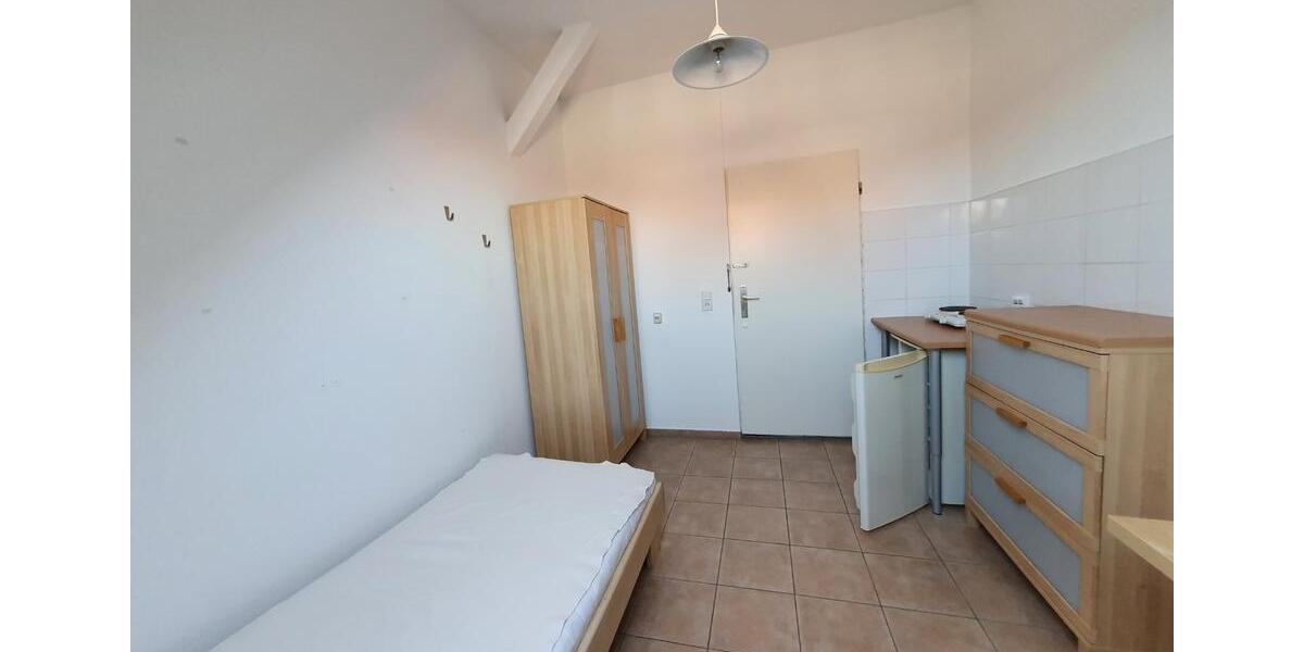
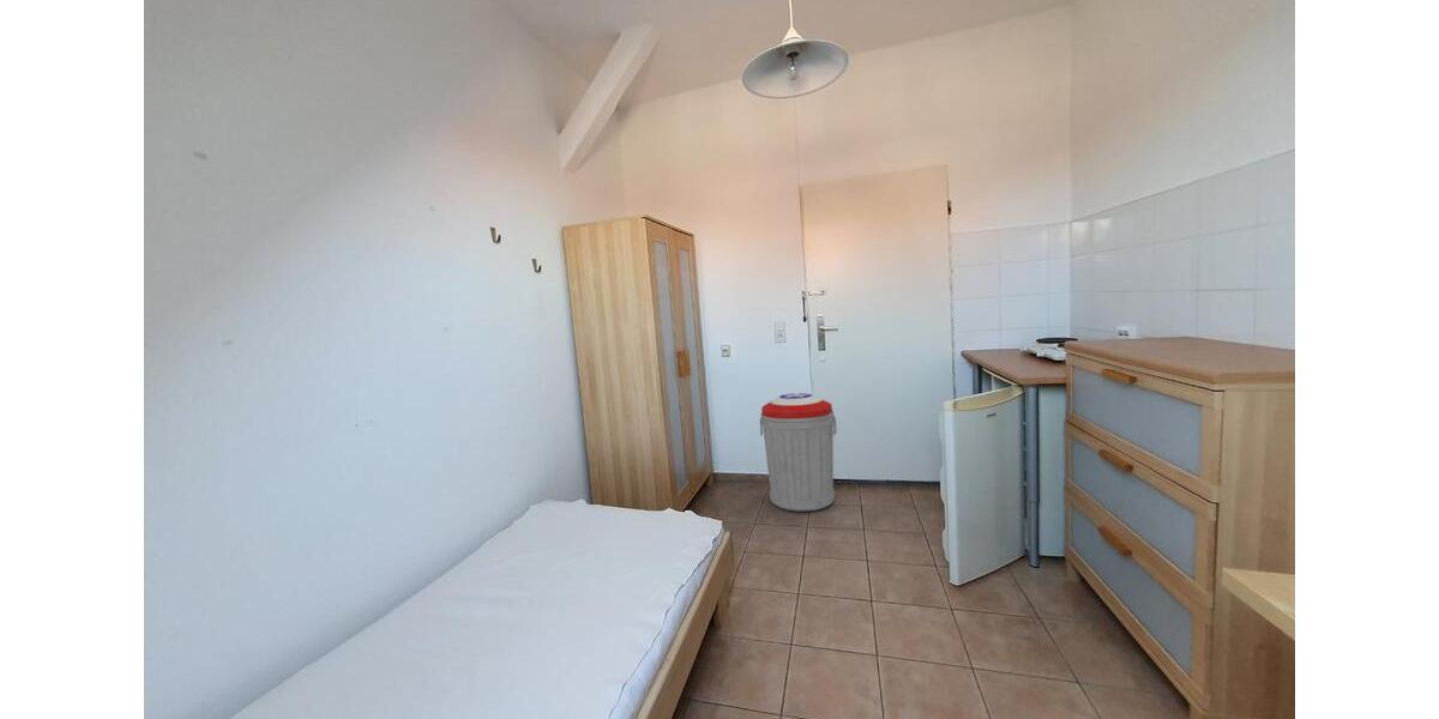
+ trash can [759,392,838,513]
